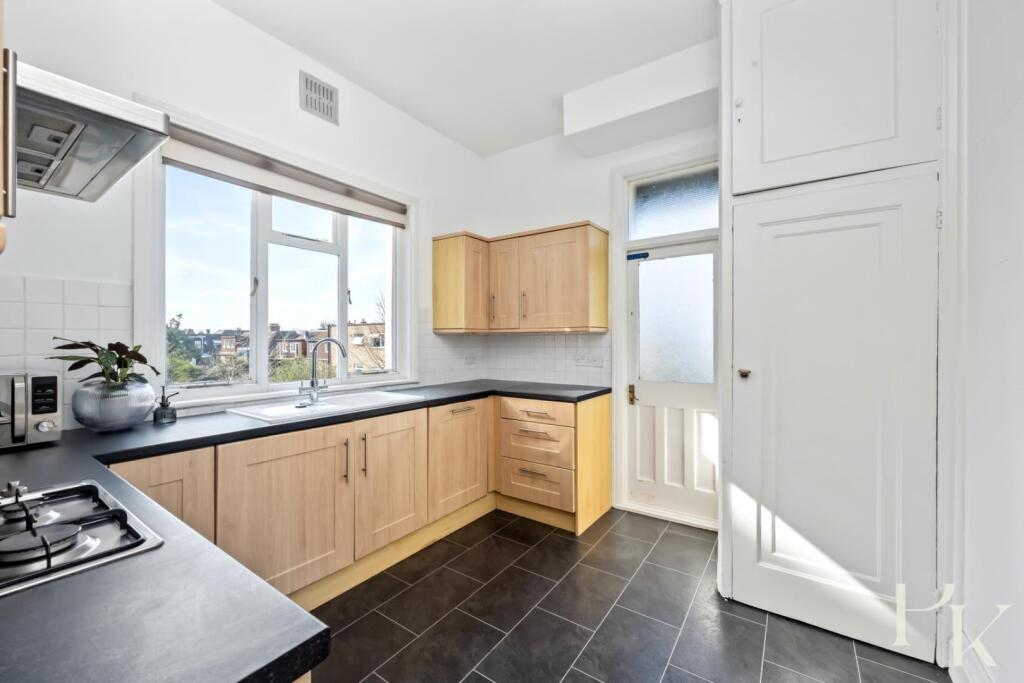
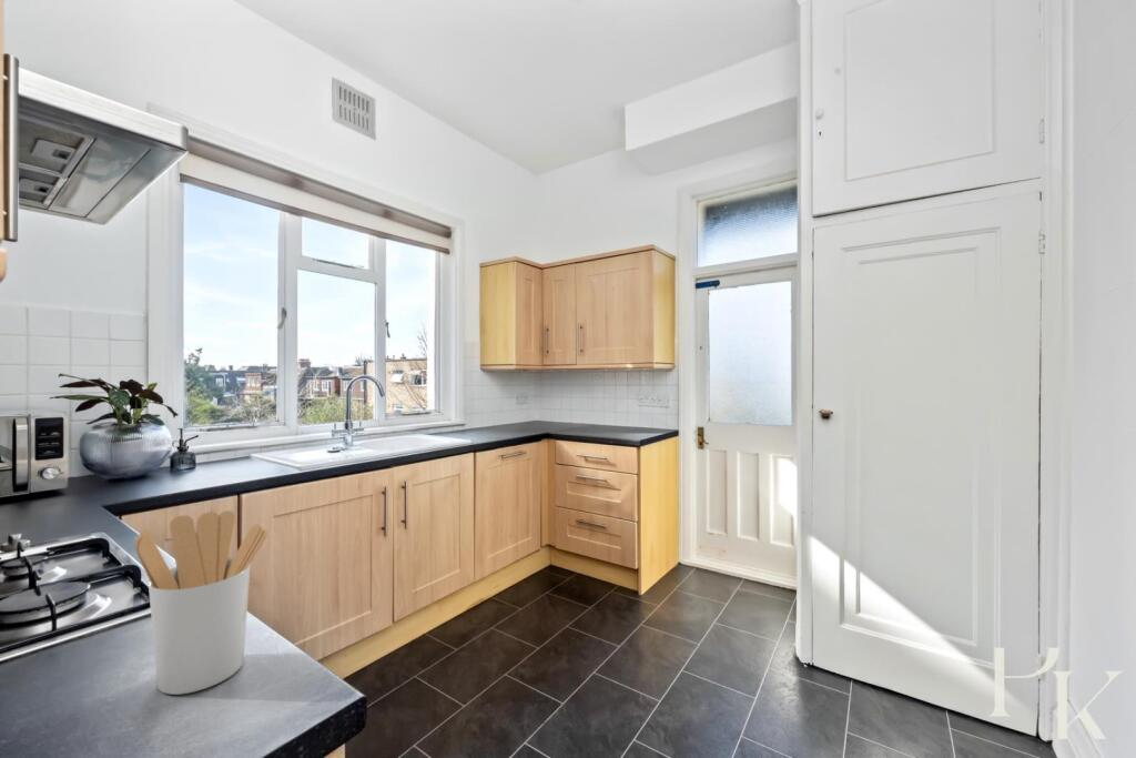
+ utensil holder [134,509,268,696]
